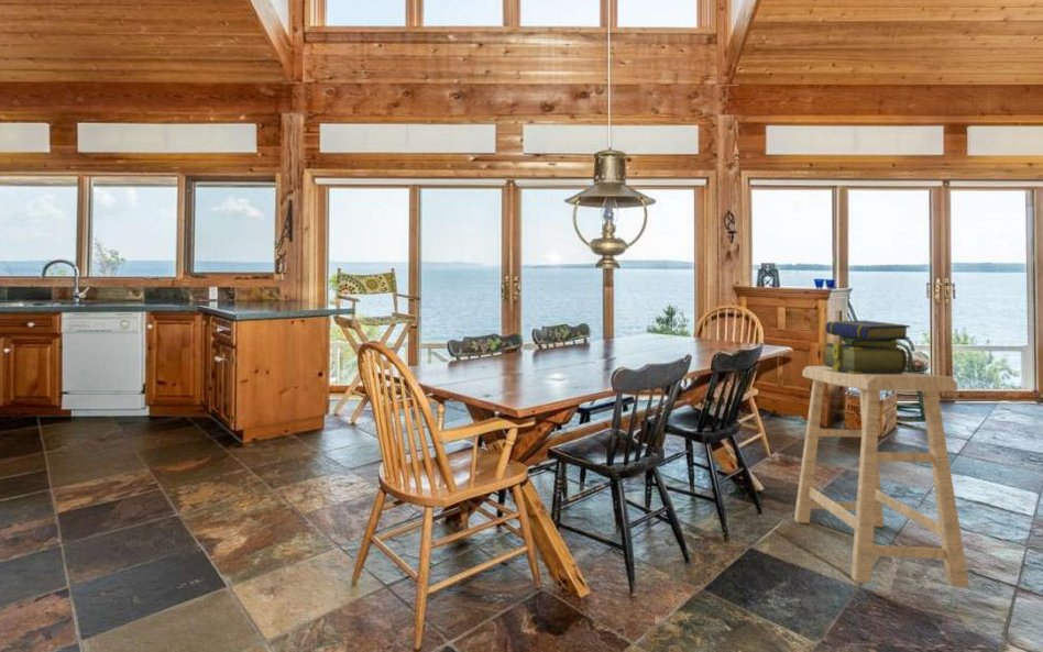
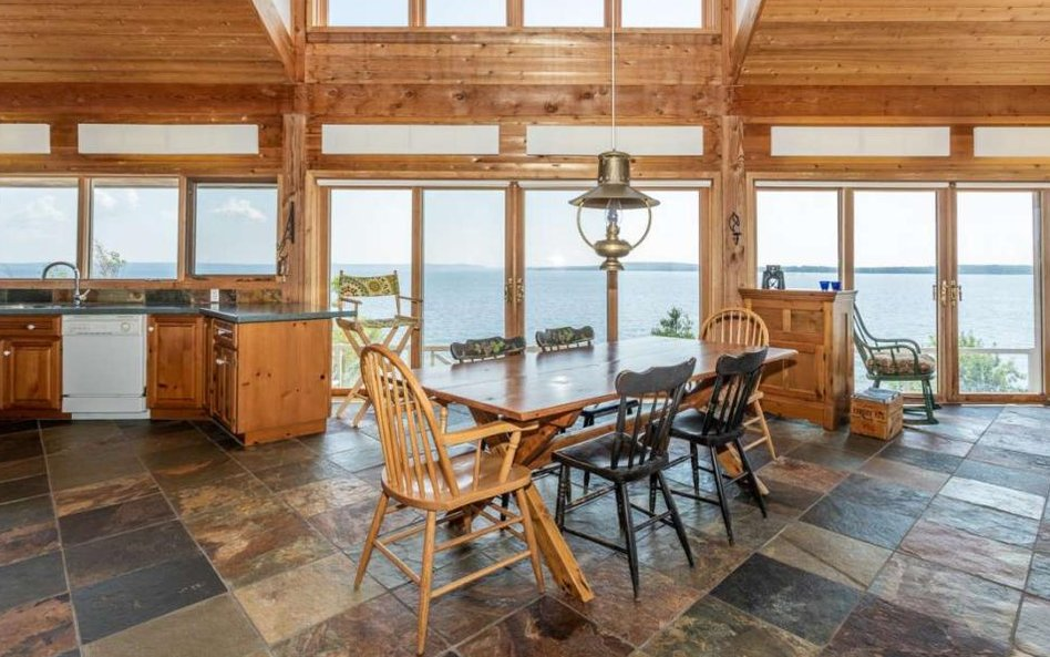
- stack of books [821,319,911,374]
- stool [793,365,970,588]
